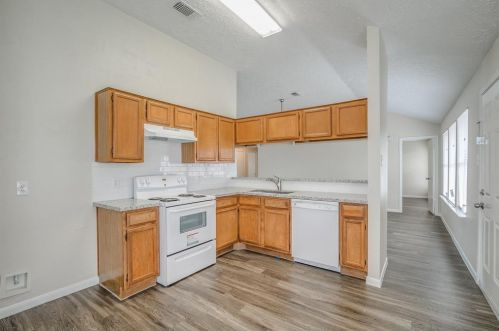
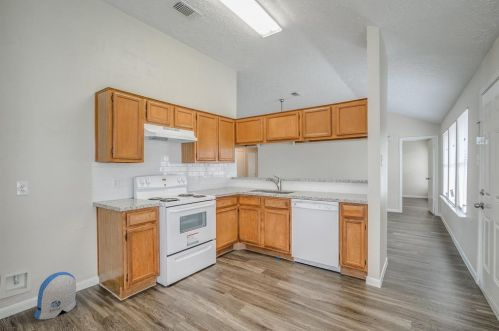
+ sun visor [34,271,77,320]
